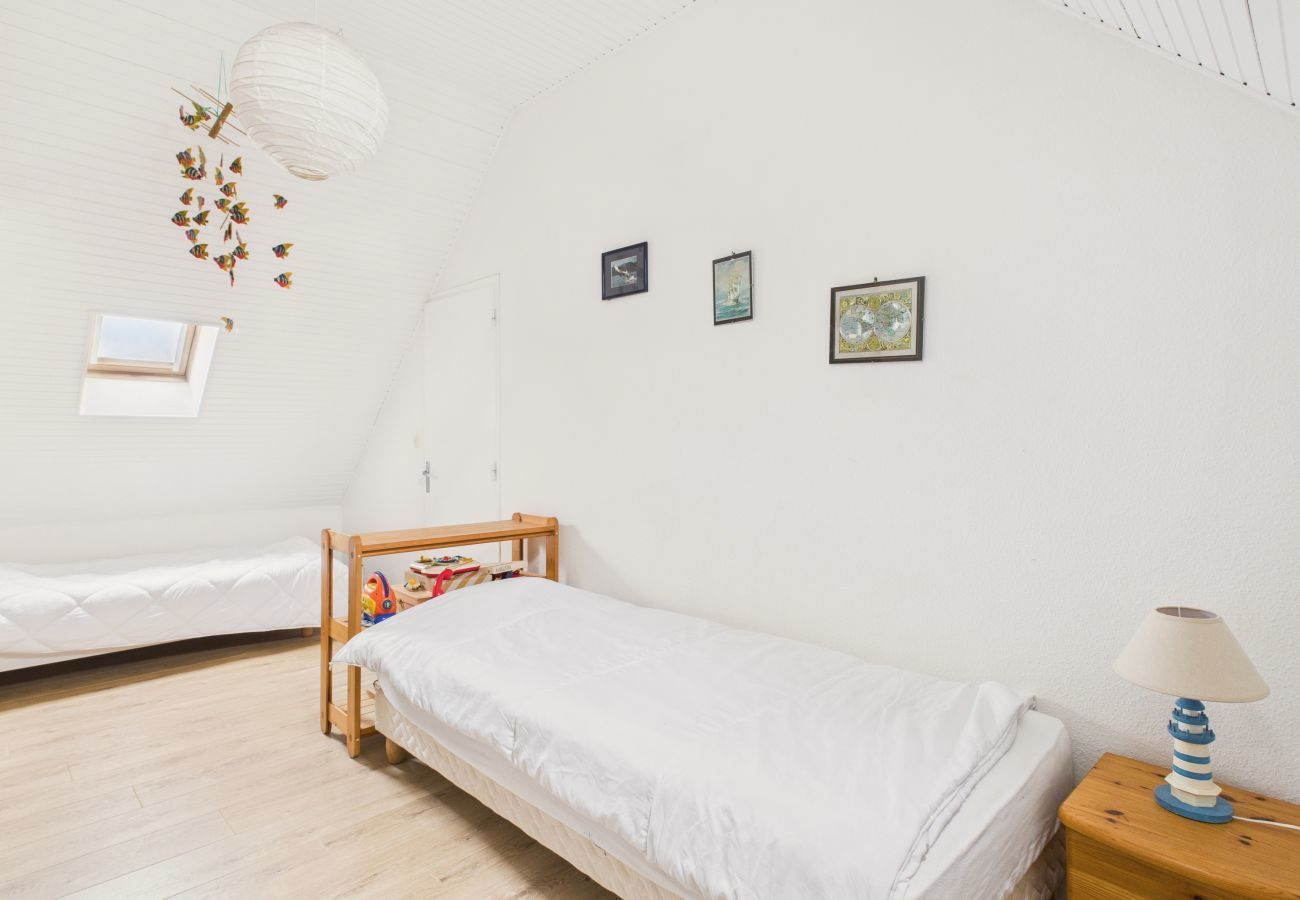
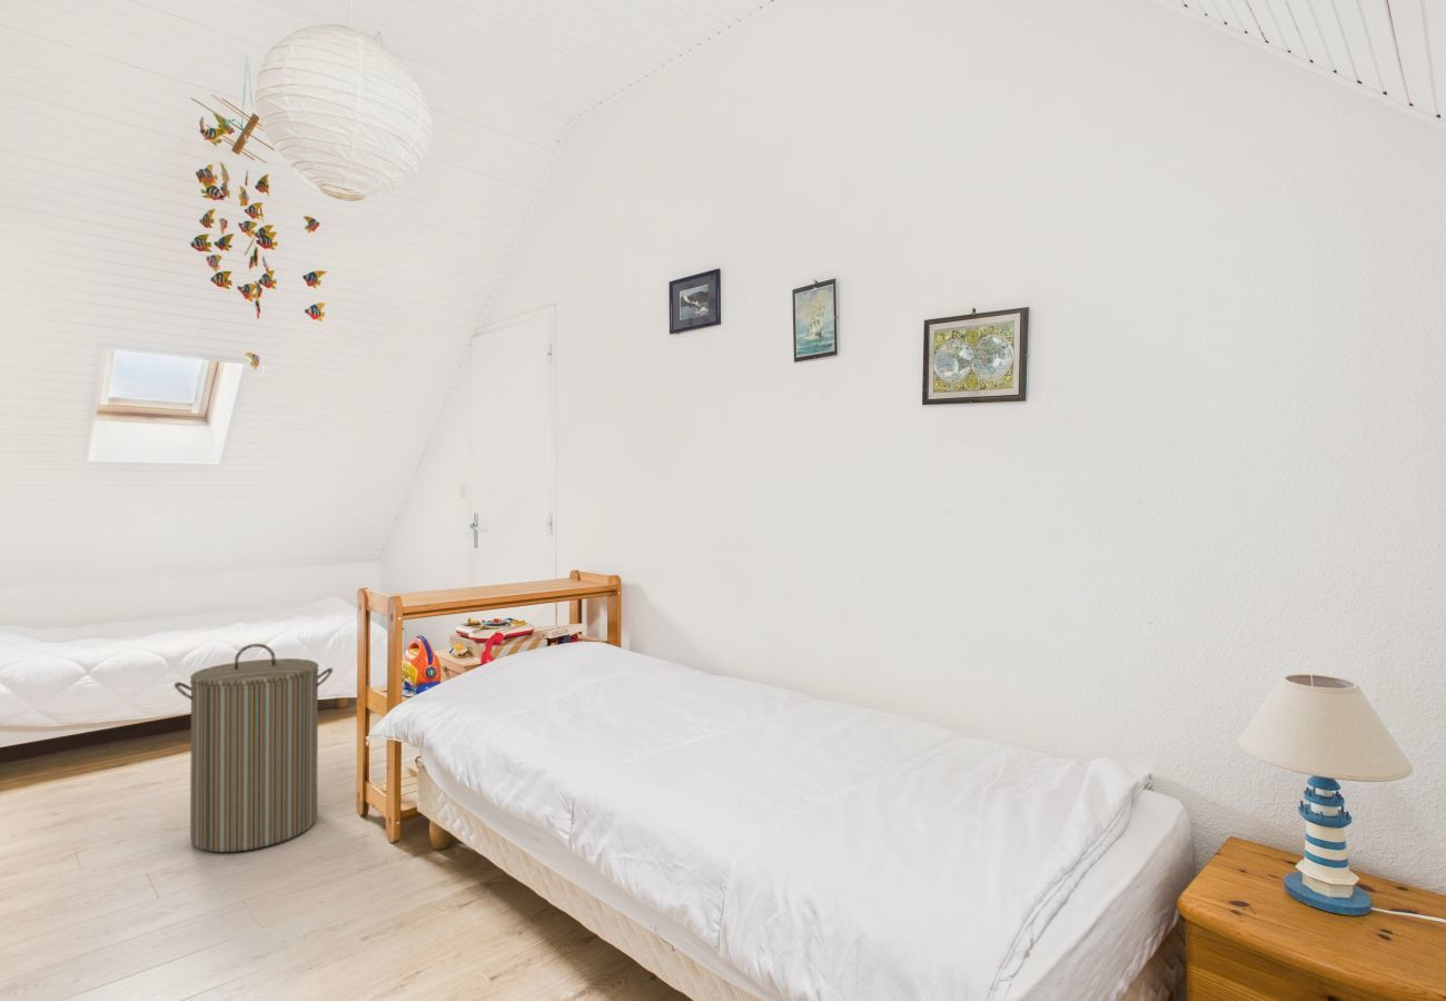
+ laundry hamper [174,643,334,853]
